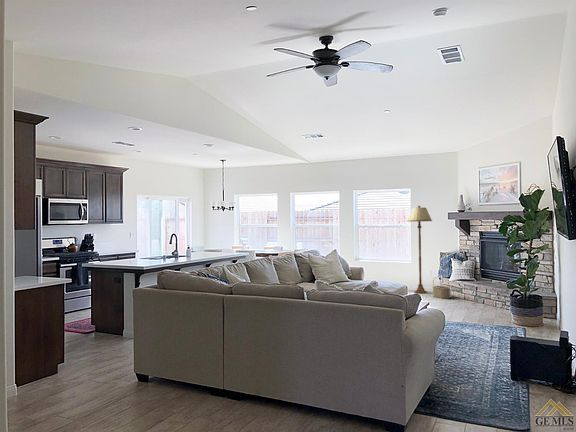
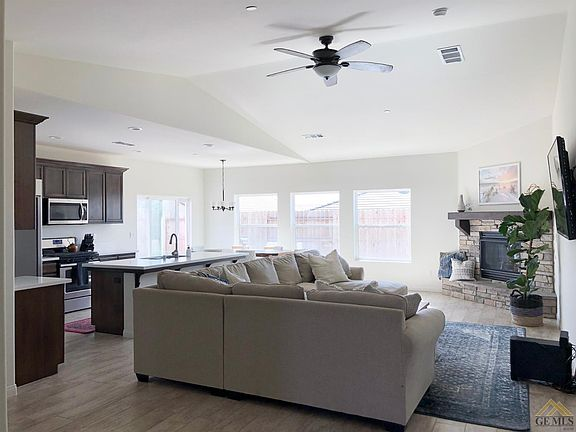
- floor lamp [406,205,433,295]
- wicker basket [432,276,451,300]
